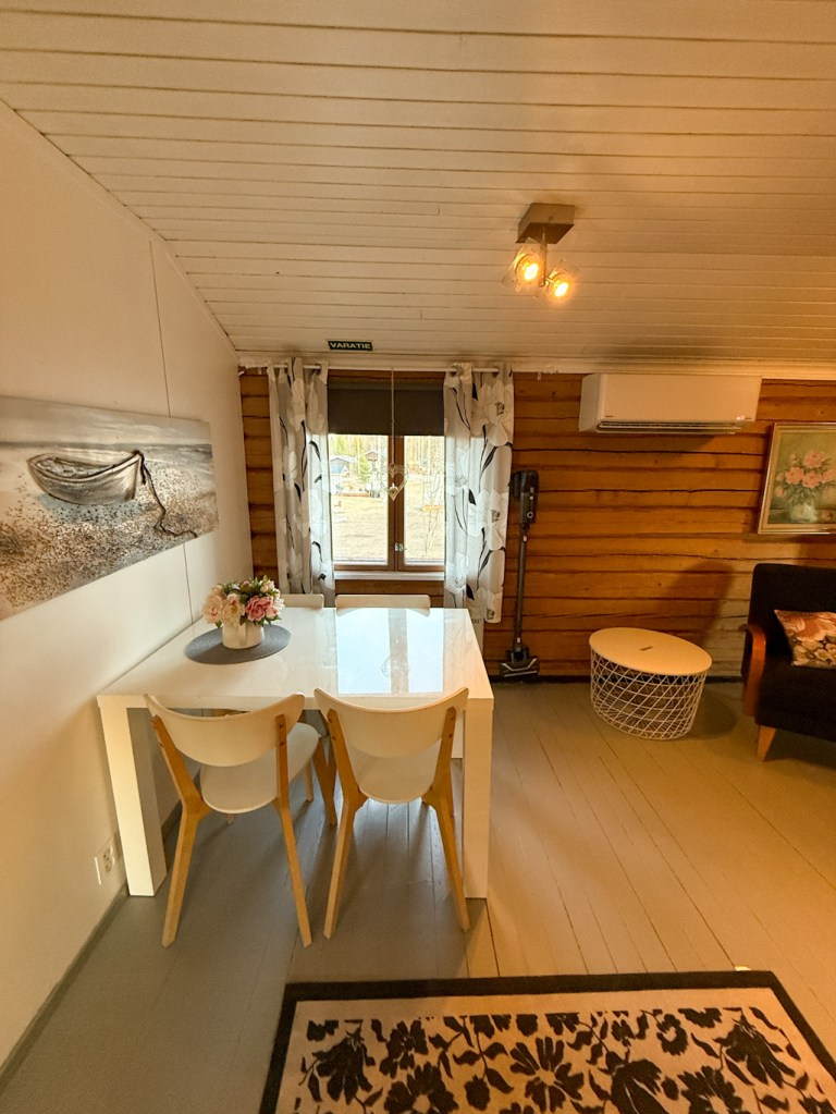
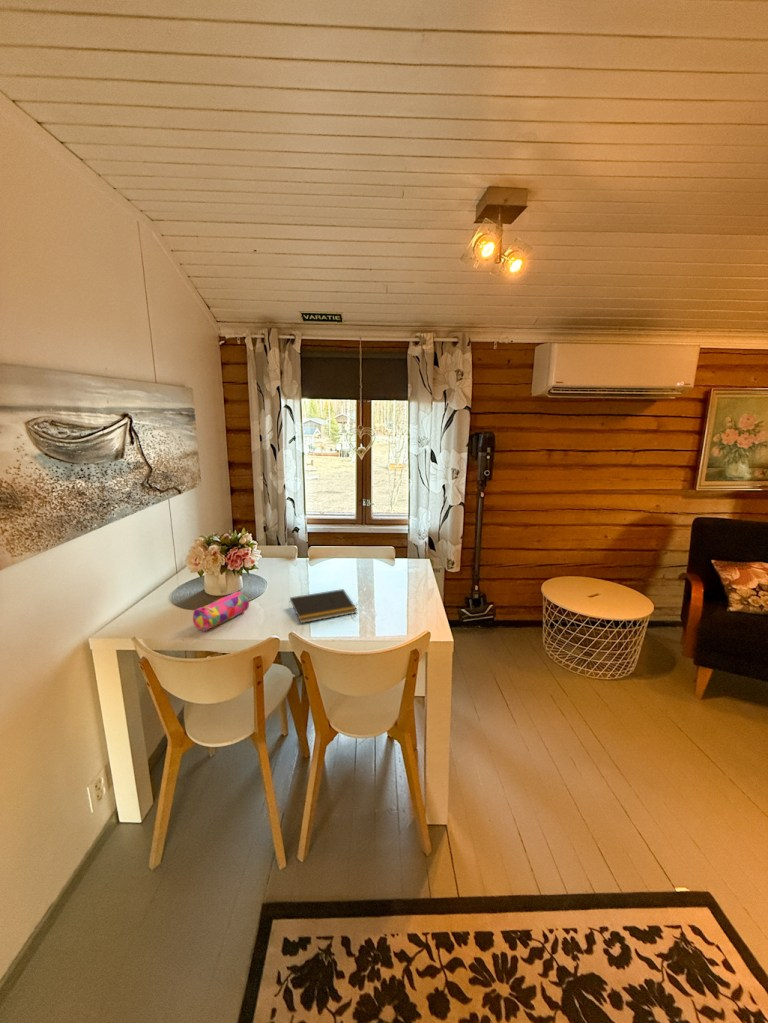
+ pencil case [192,591,250,632]
+ notepad [288,588,358,624]
